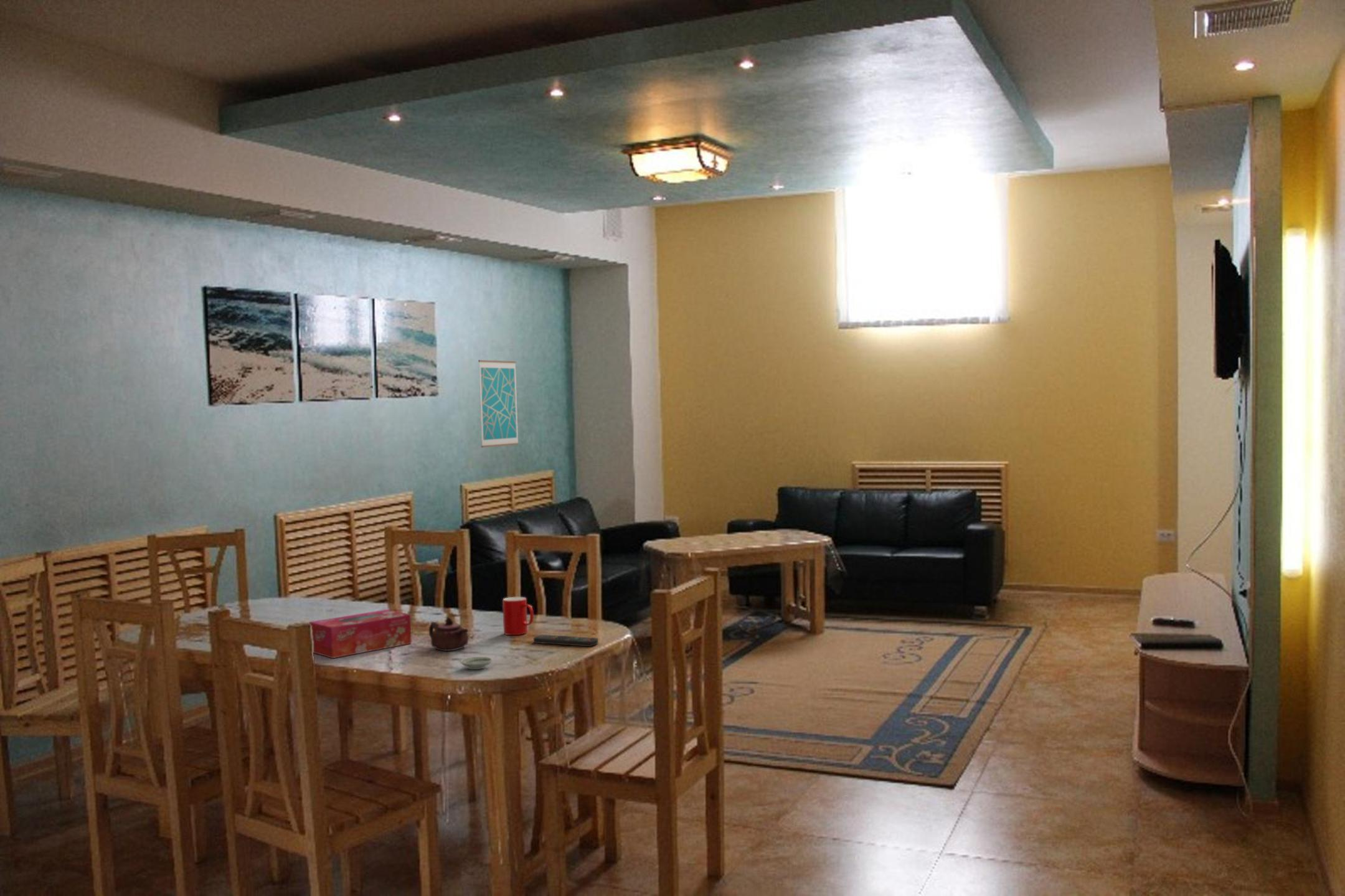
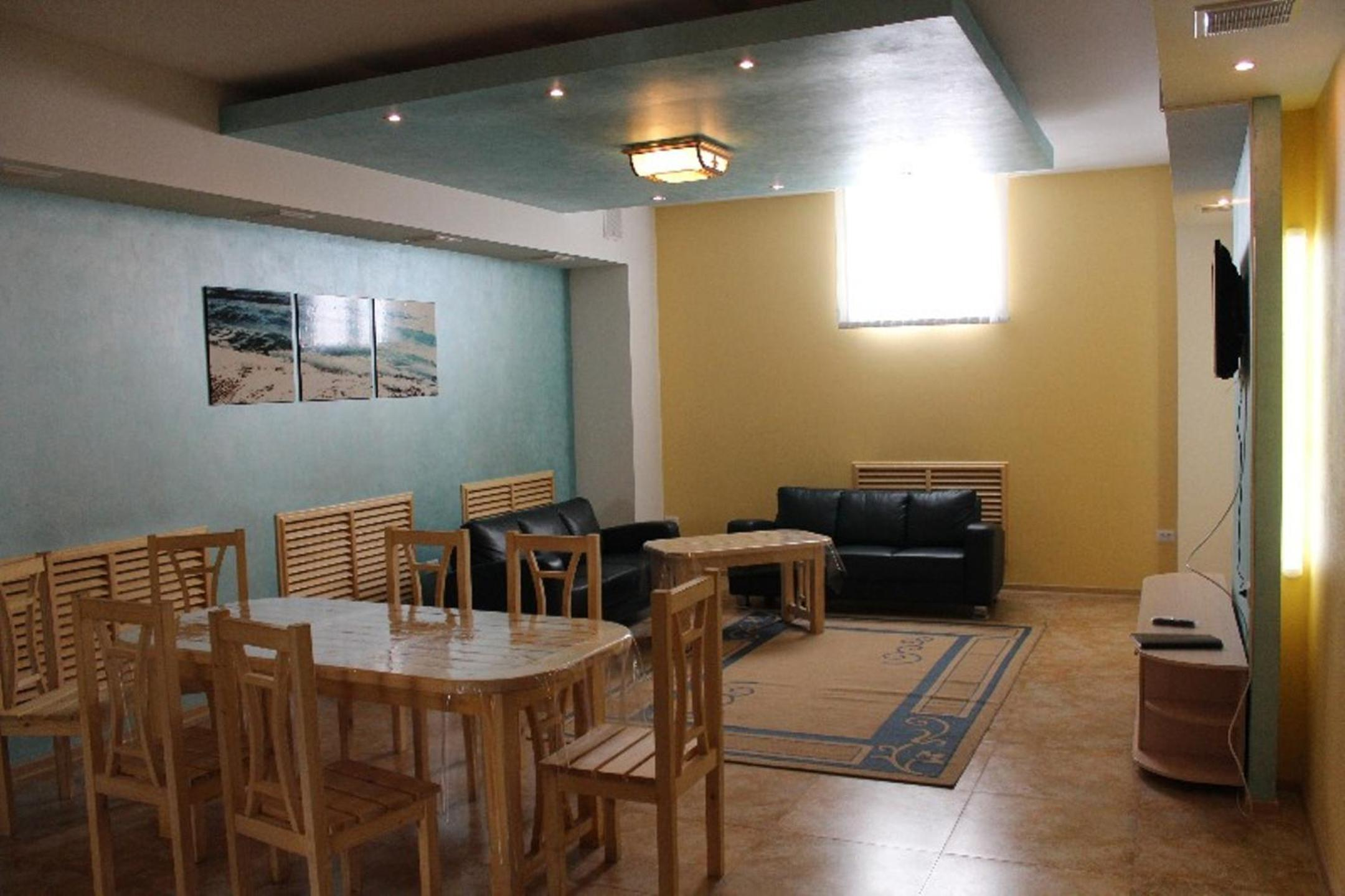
- wall art [478,359,519,448]
- tissue box [308,609,412,659]
- teapot [428,616,469,652]
- cup [502,597,534,636]
- remote control [533,634,599,647]
- saucer [460,656,493,670]
